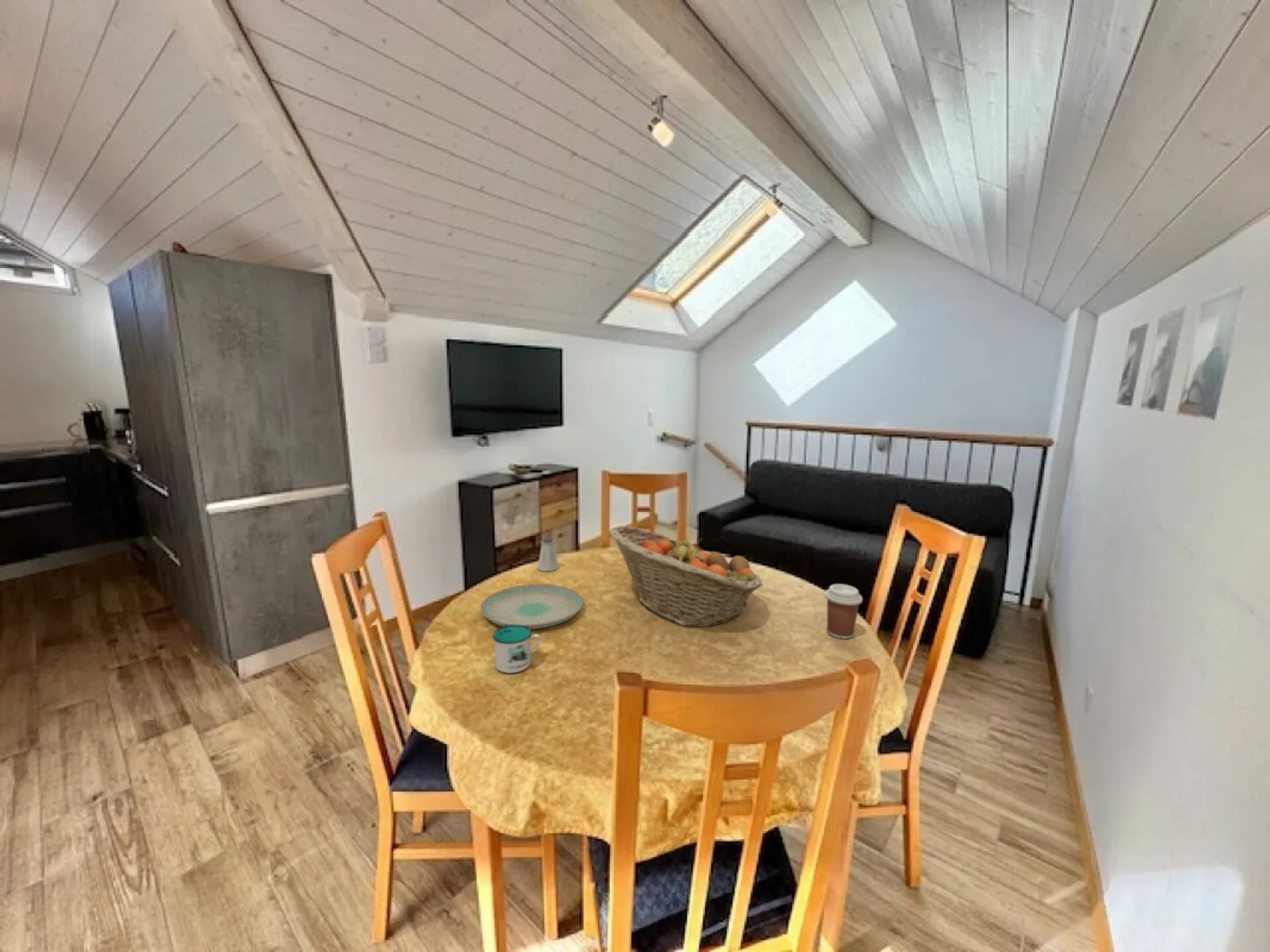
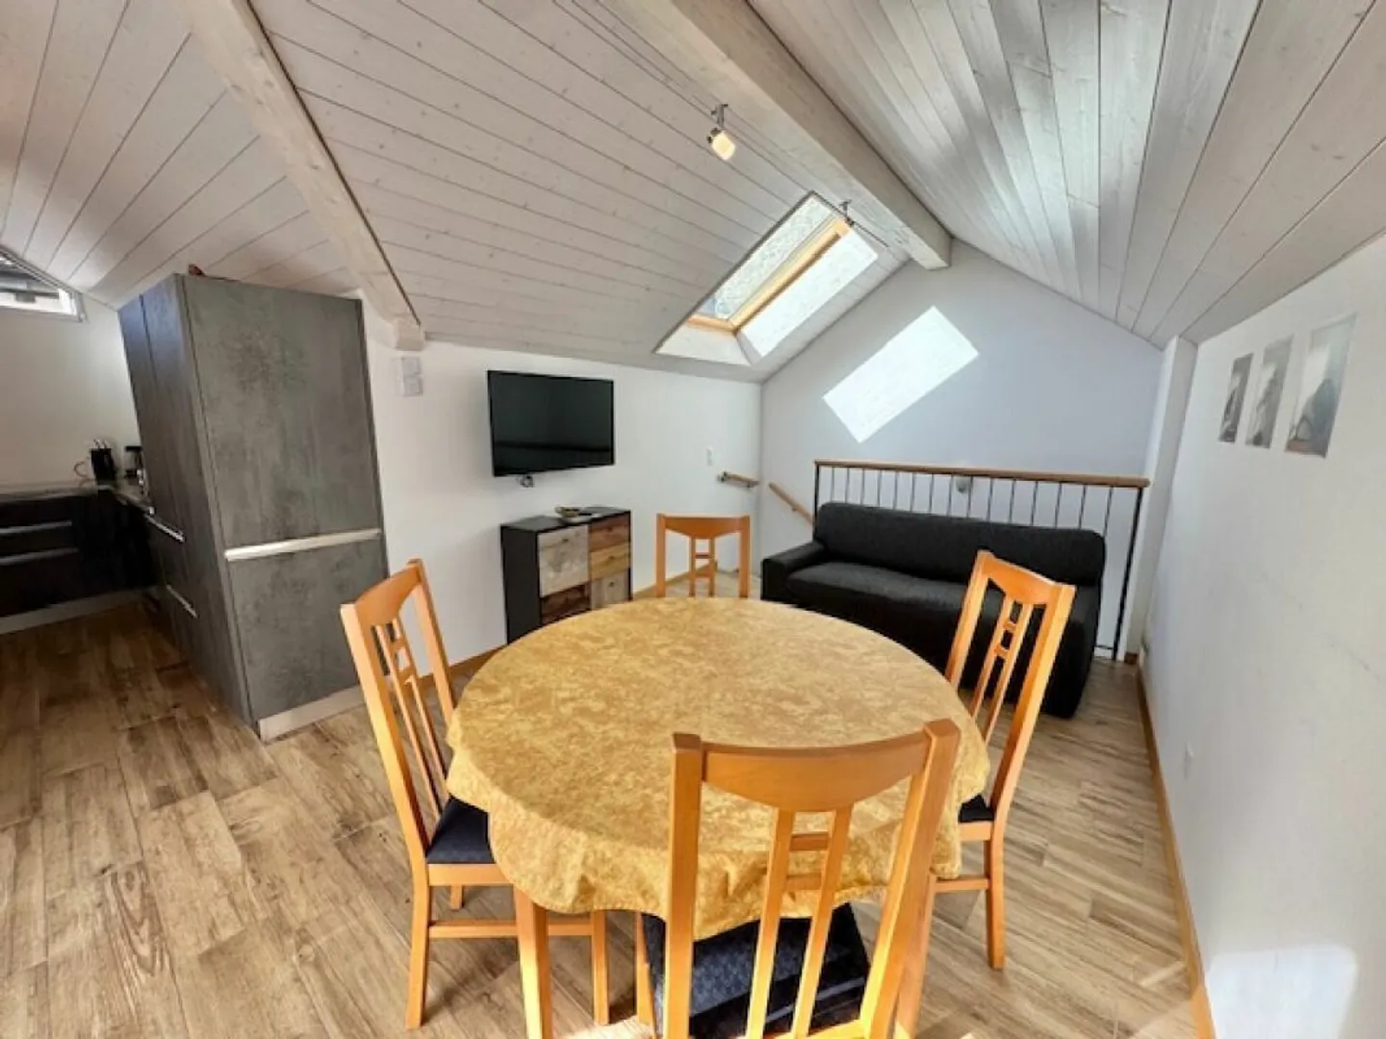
- saltshaker [536,537,560,572]
- fruit basket [609,525,764,628]
- plate [480,584,584,630]
- mug [491,625,542,674]
- coffee cup [824,584,863,640]
